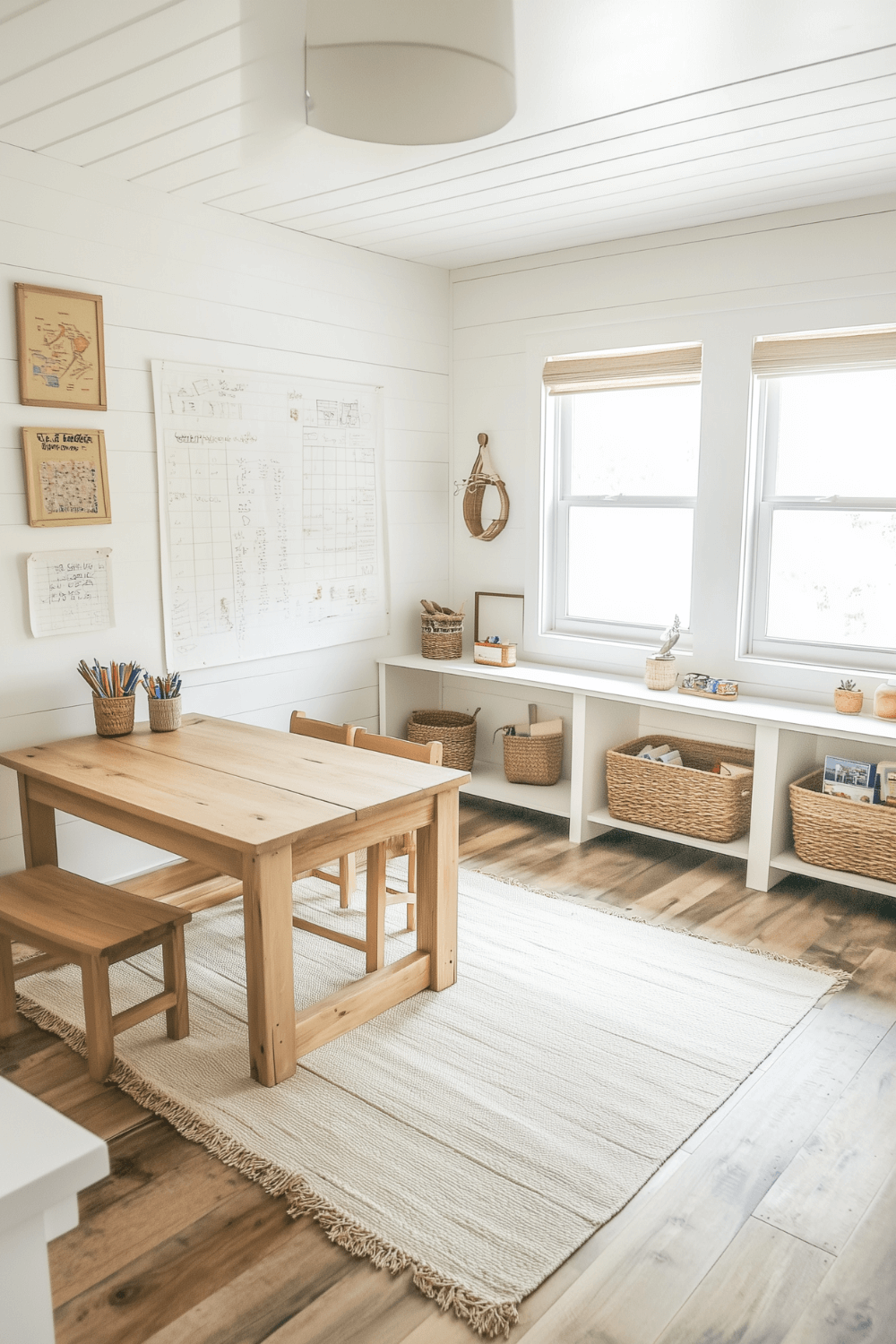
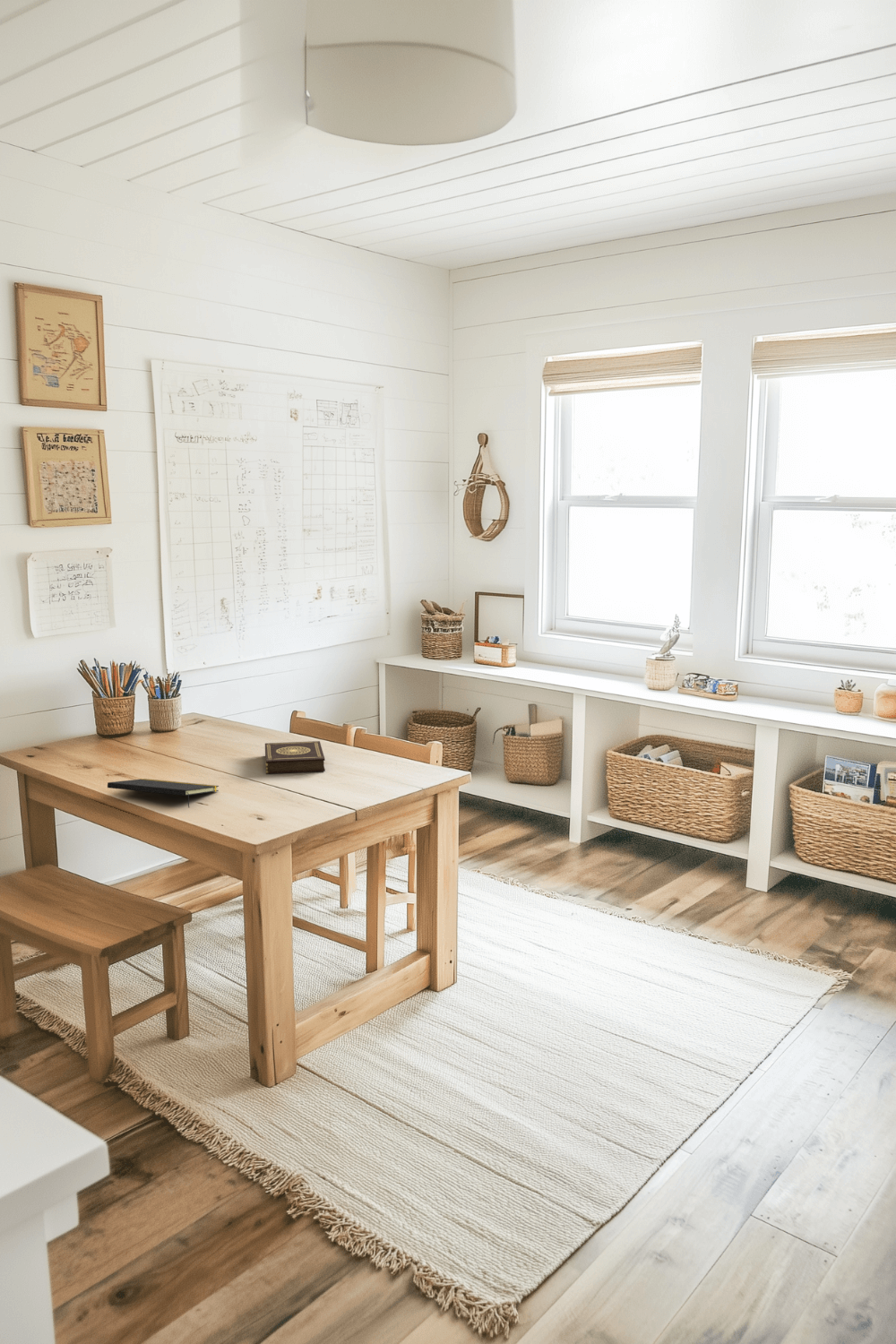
+ book [264,740,326,775]
+ notepad [107,778,220,808]
